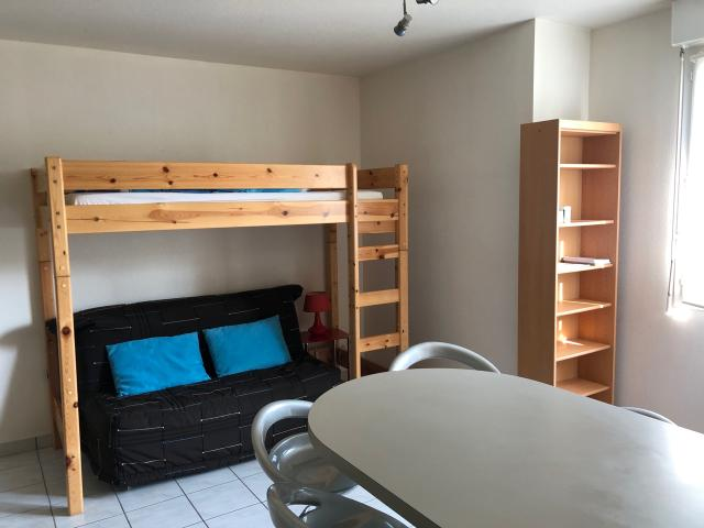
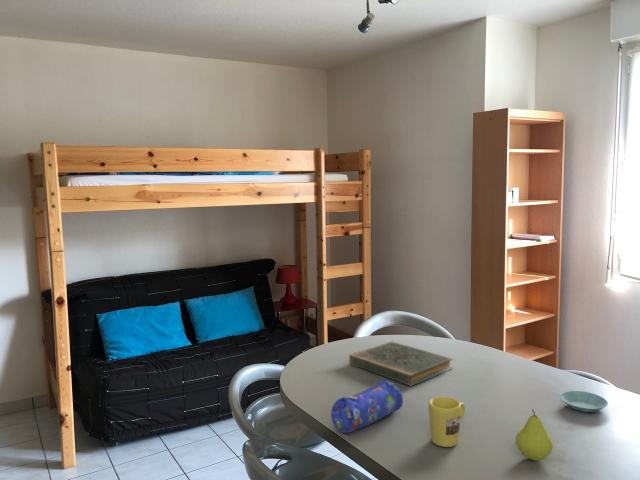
+ mug [428,396,466,448]
+ book [348,340,454,387]
+ saucer [560,390,609,413]
+ fruit [514,408,554,461]
+ pencil case [330,379,404,434]
